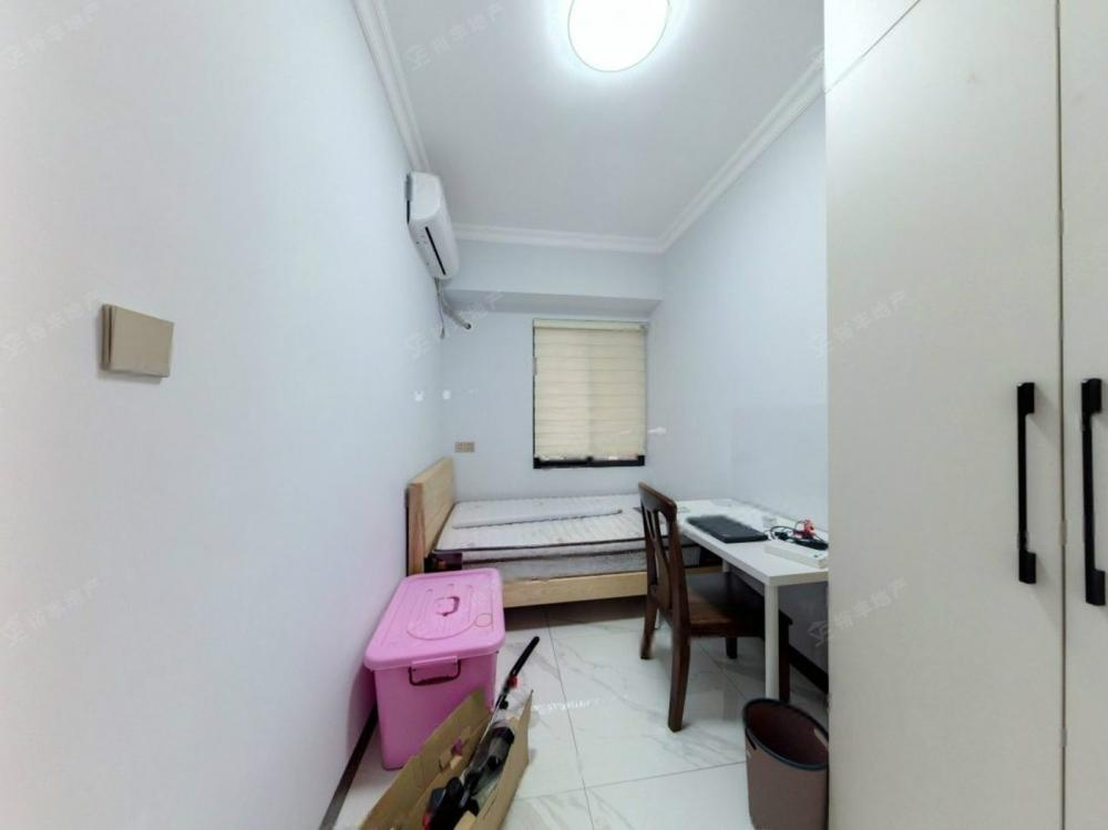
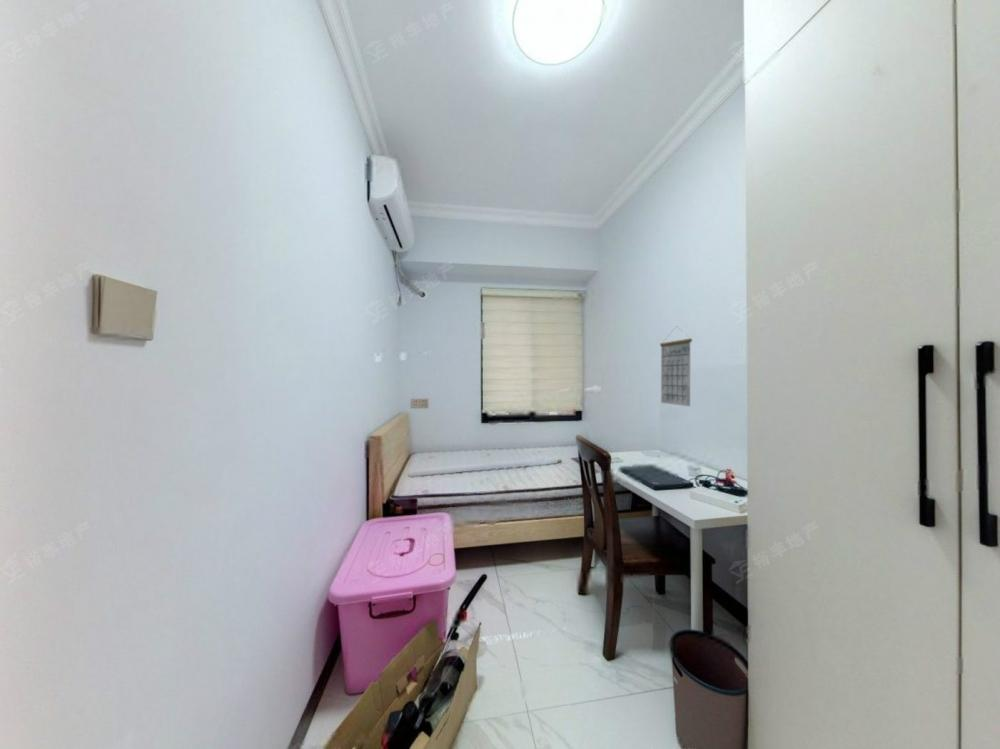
+ calendar [659,326,693,407]
